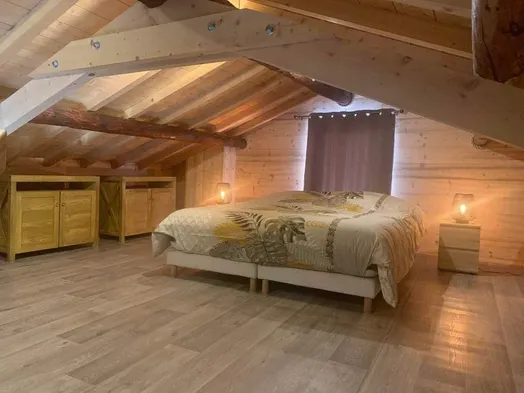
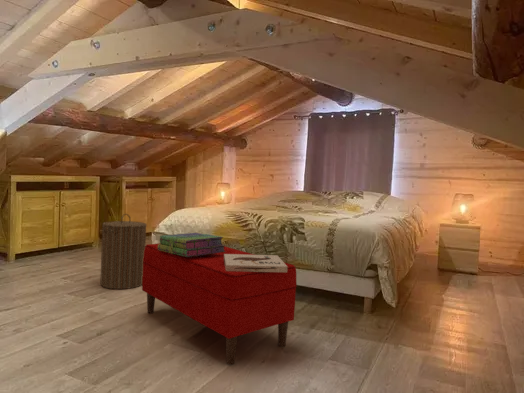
+ stack of books [158,232,226,257]
+ decorative box [224,254,287,272]
+ bench [141,243,298,366]
+ laundry hamper [99,213,148,290]
